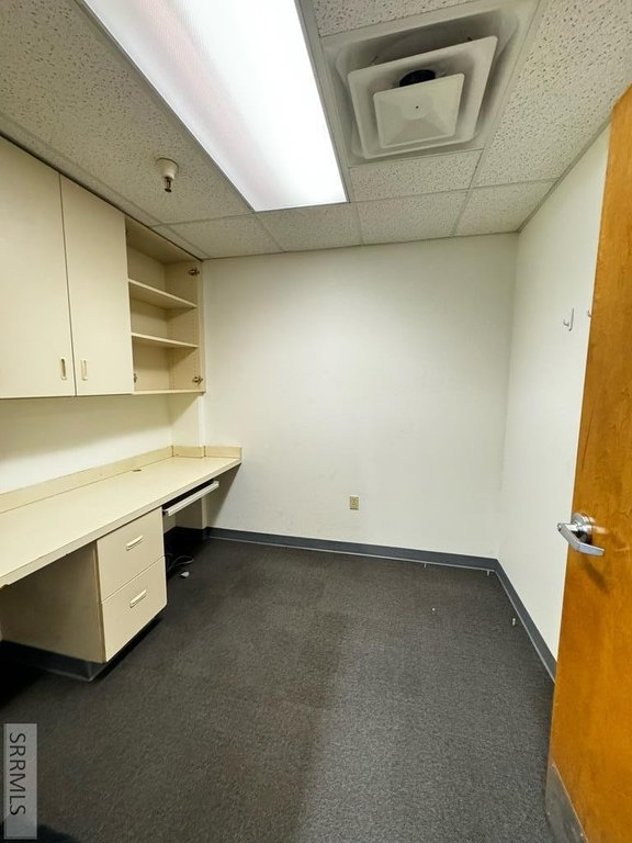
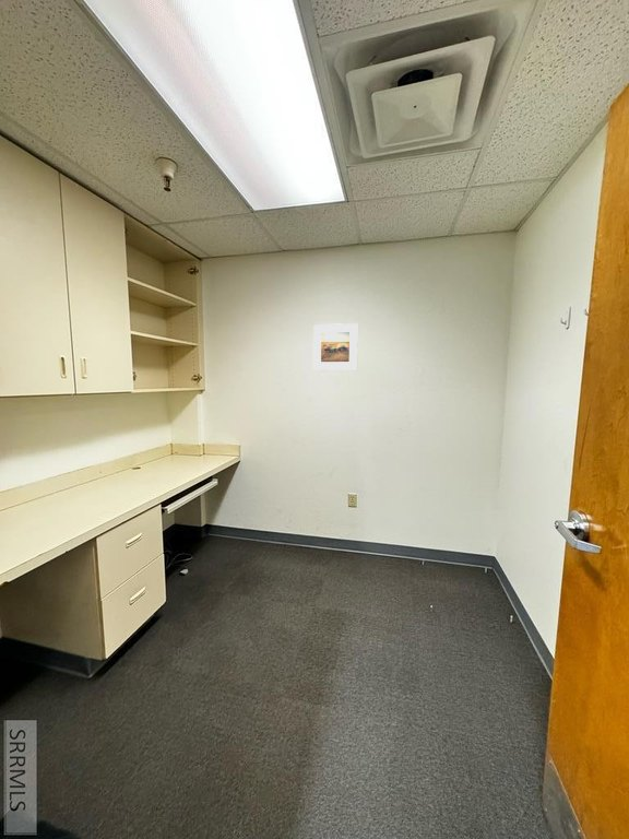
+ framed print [312,322,359,371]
